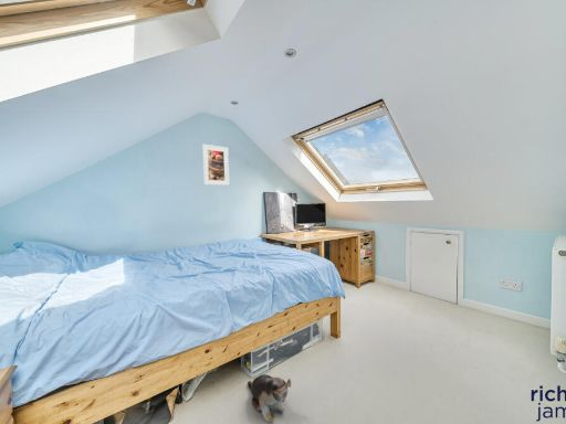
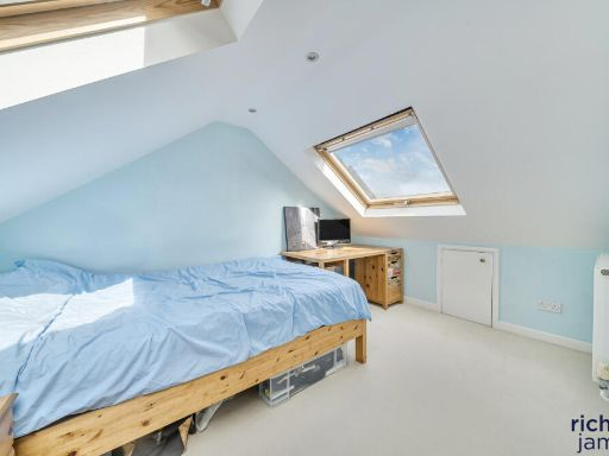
- plush toy [247,373,292,423]
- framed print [201,144,230,187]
